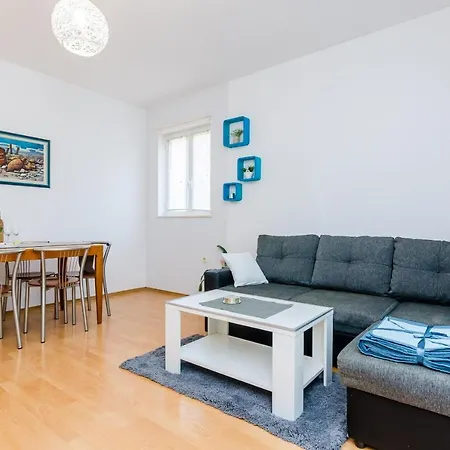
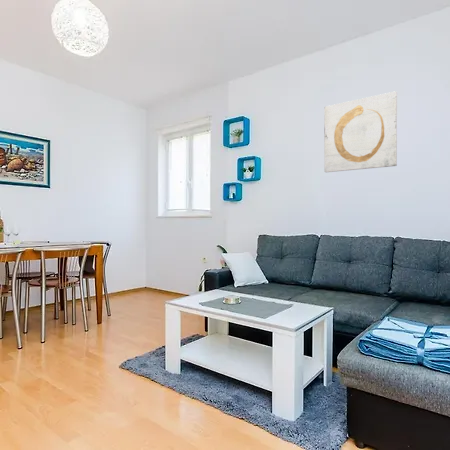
+ wall art [323,91,398,173]
